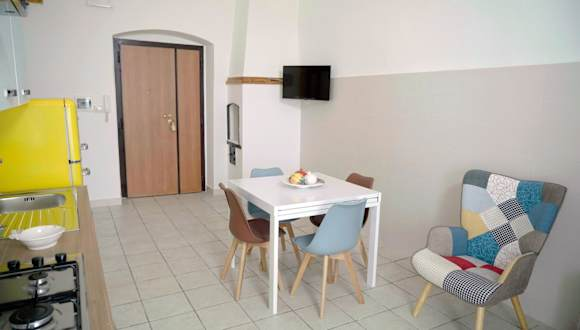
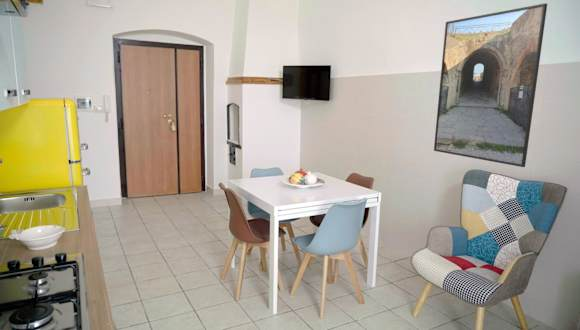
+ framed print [433,3,548,168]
